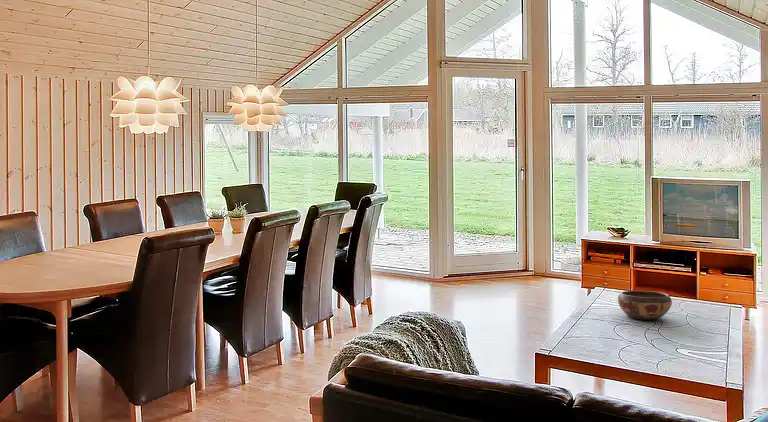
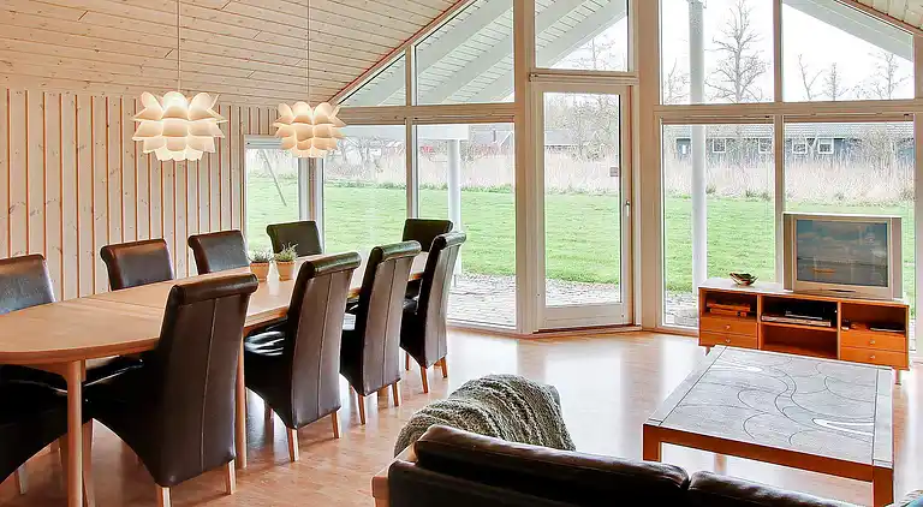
- decorative bowl [617,290,673,321]
